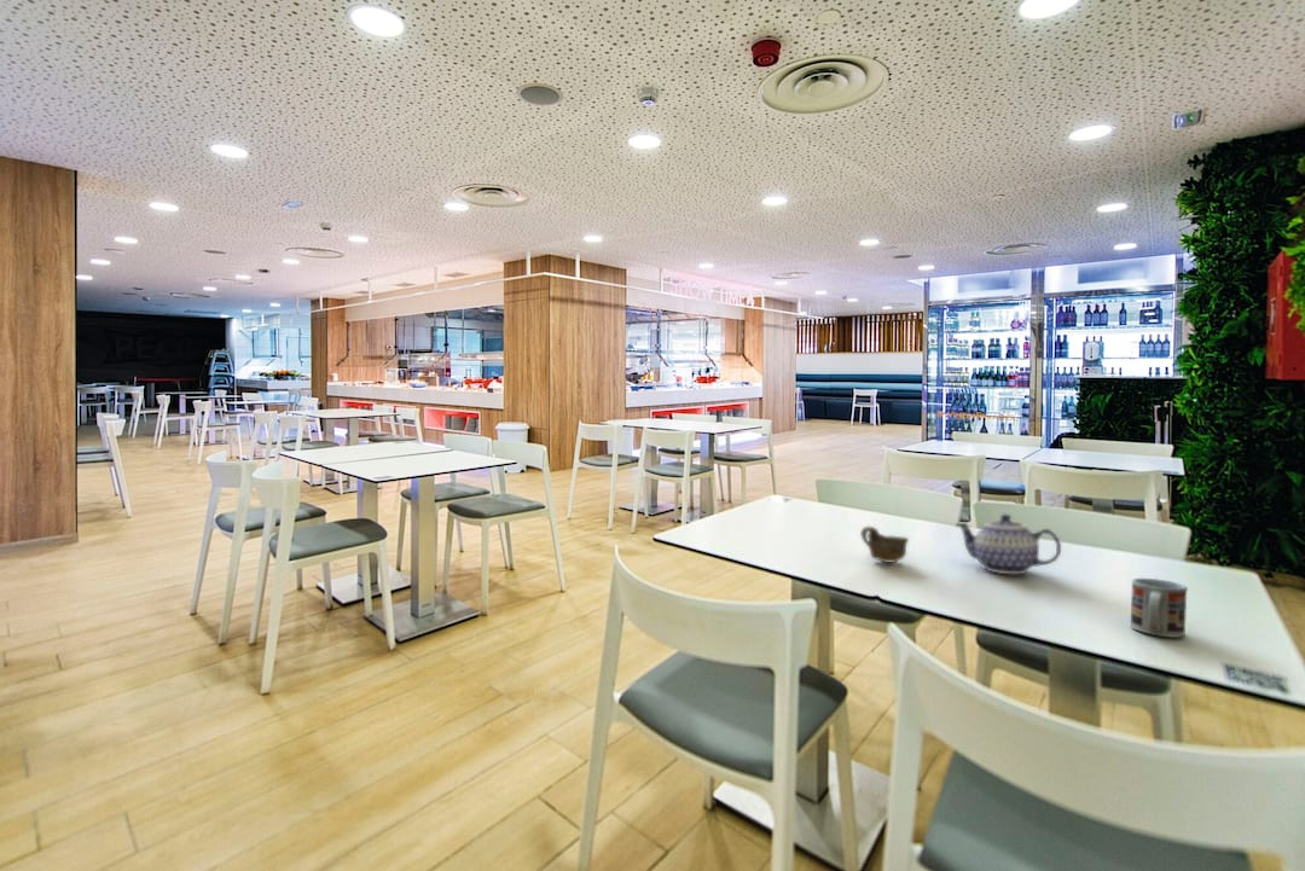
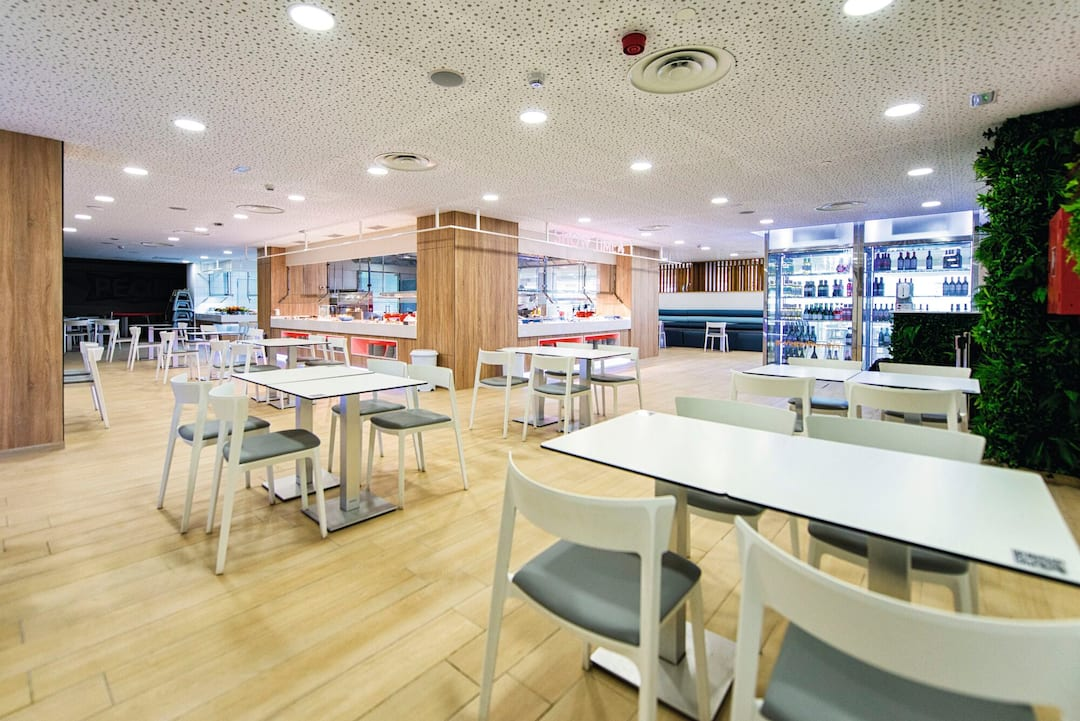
- cup [1130,577,1189,639]
- cup [859,525,910,564]
- teapot [955,513,1062,575]
